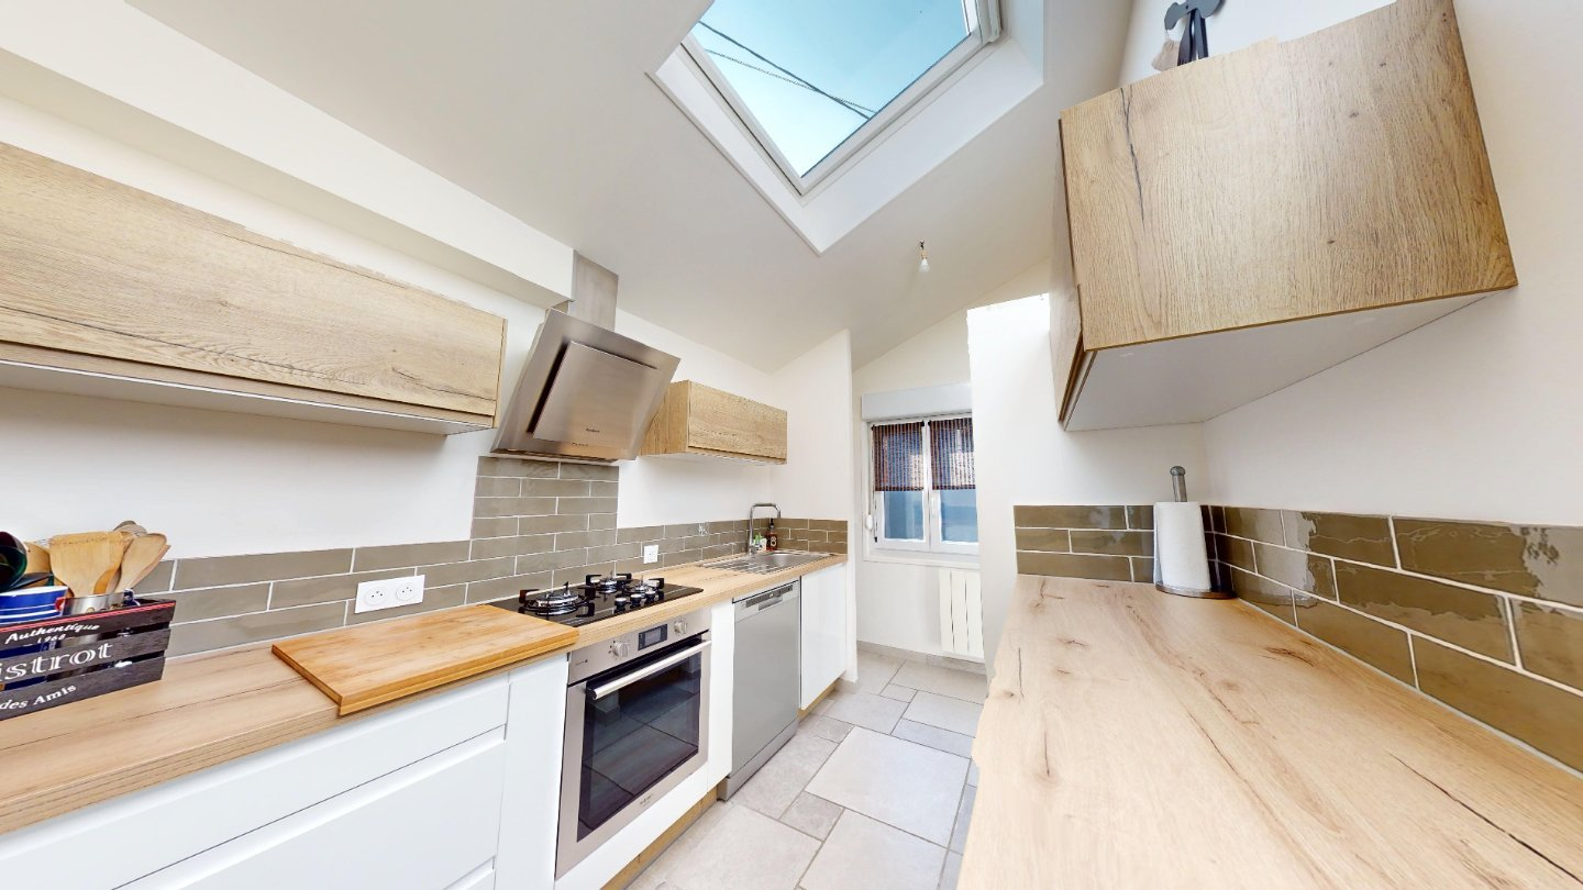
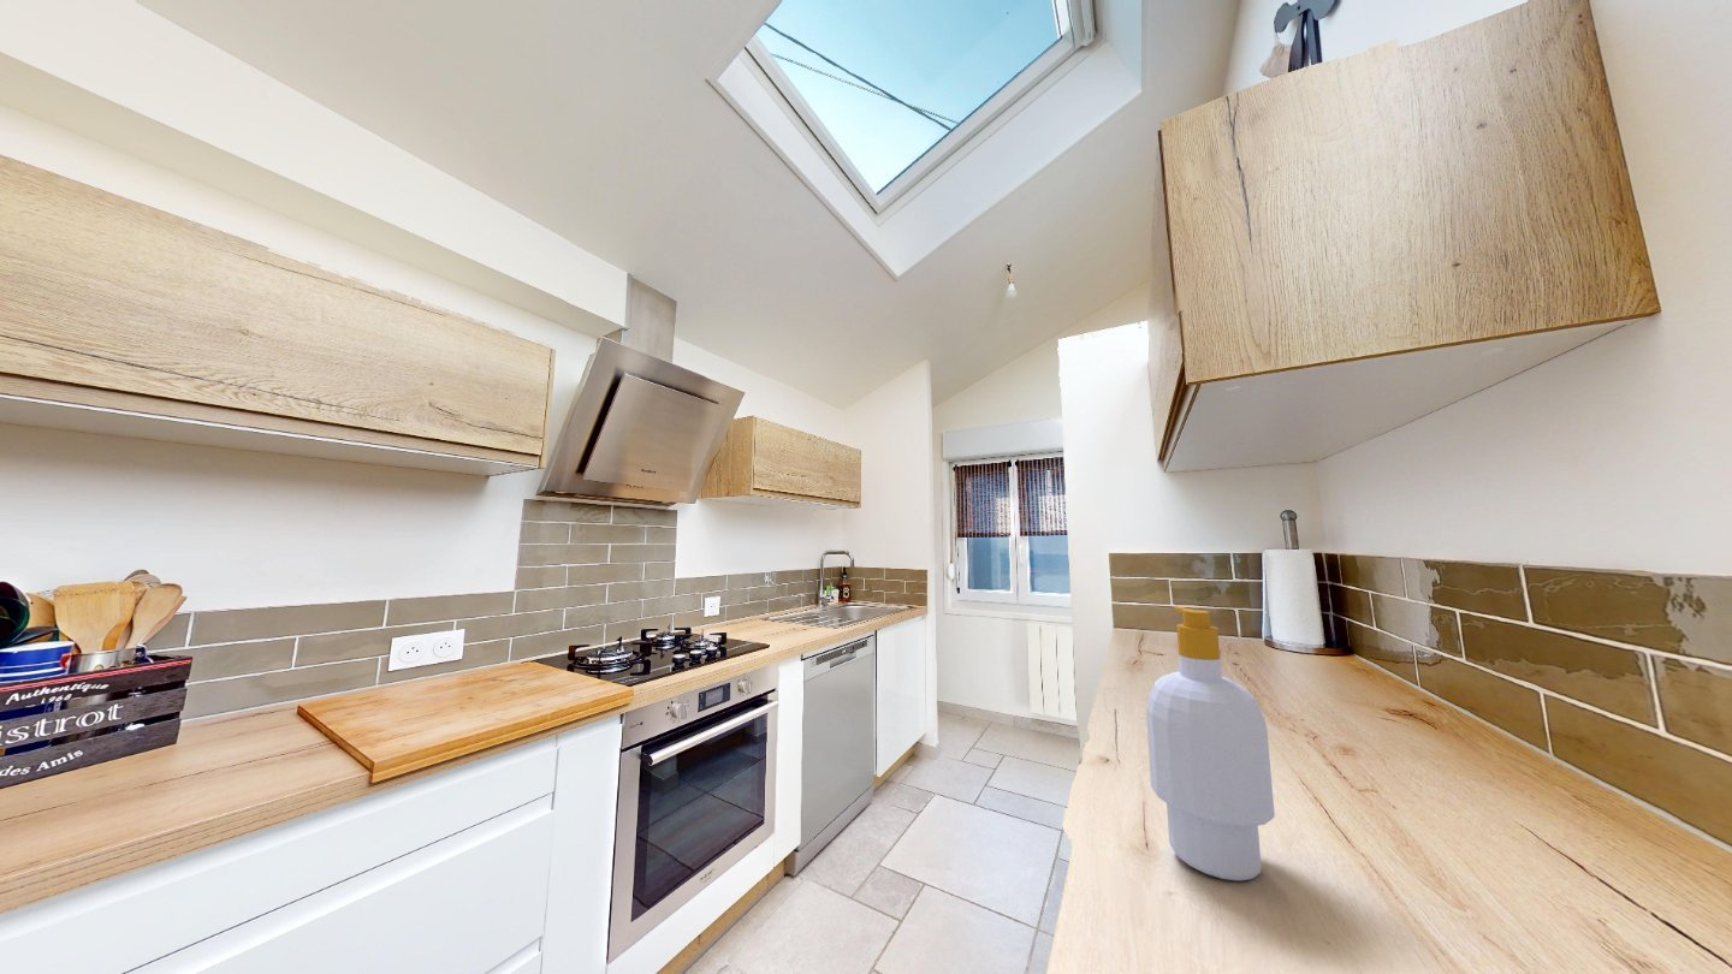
+ soap bottle [1145,606,1276,883]
